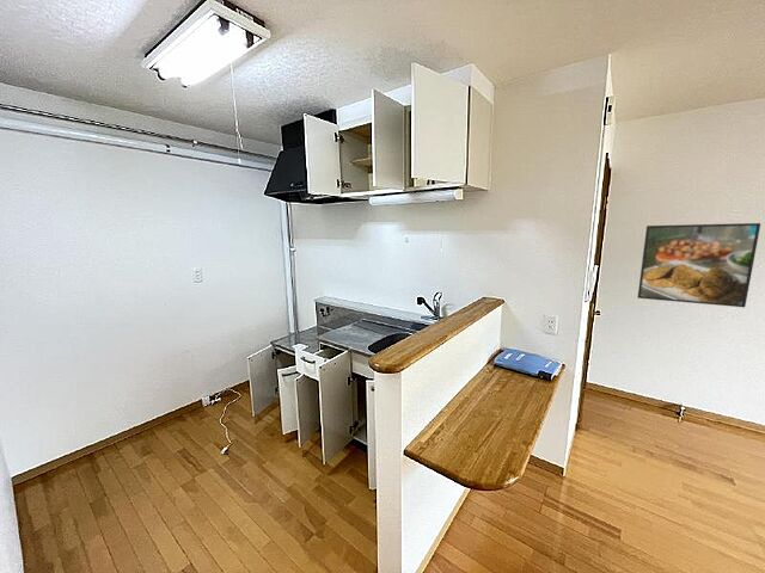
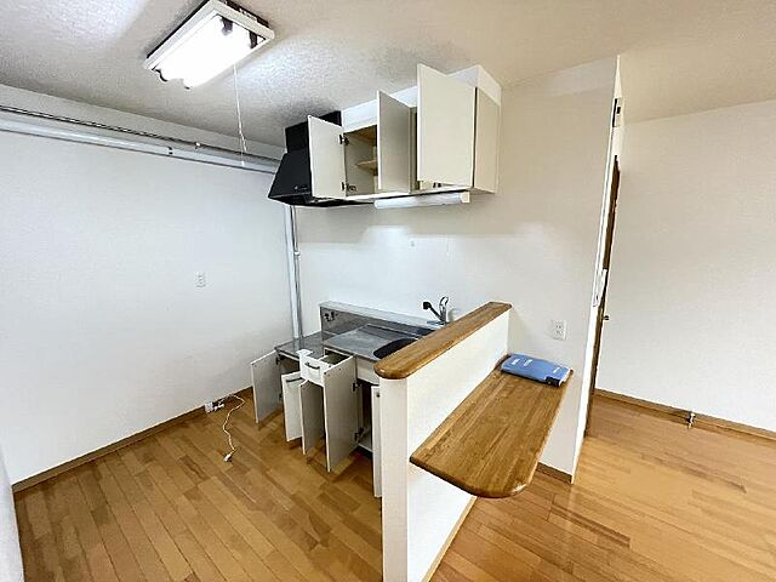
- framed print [637,222,761,308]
